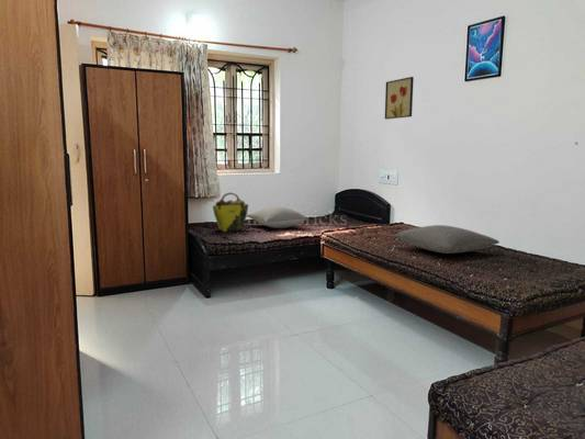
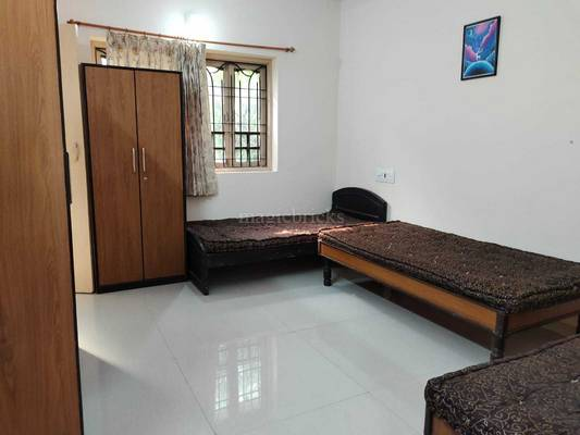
- pillow [394,224,500,255]
- tote bag [212,191,249,233]
- pillow [246,205,307,229]
- wall art [384,76,415,120]
